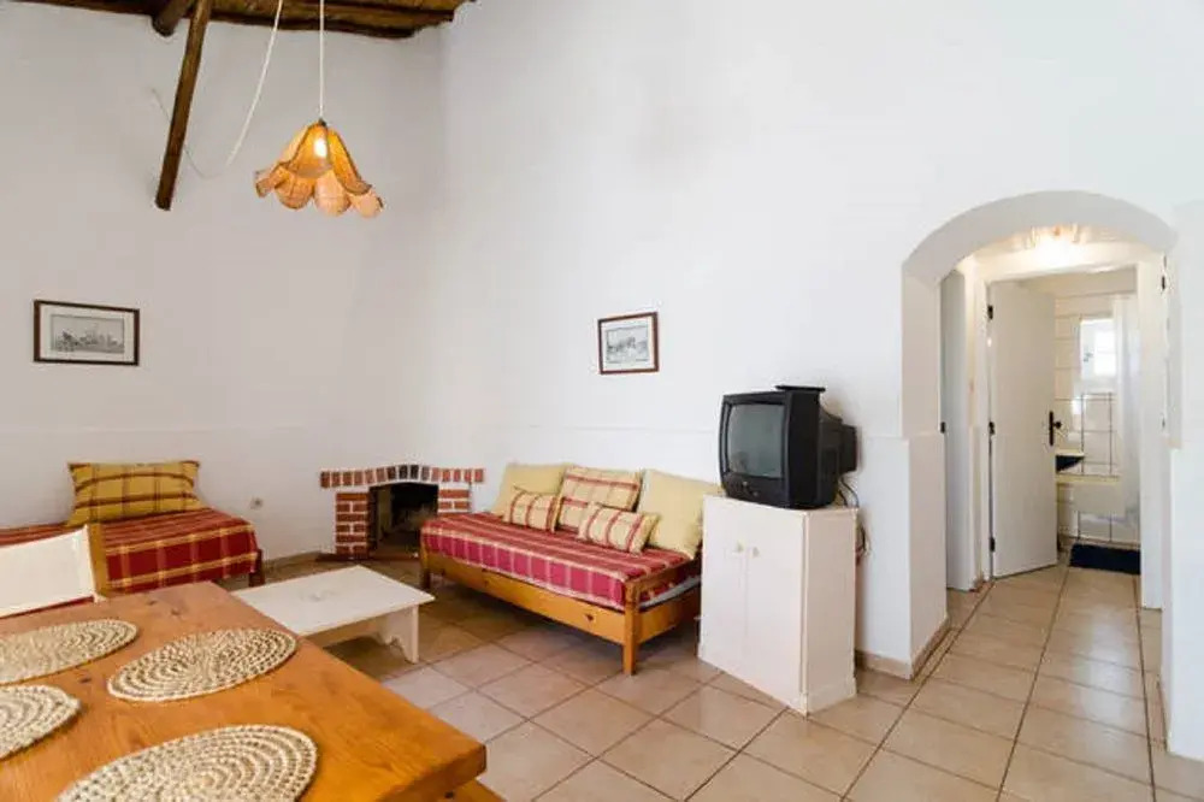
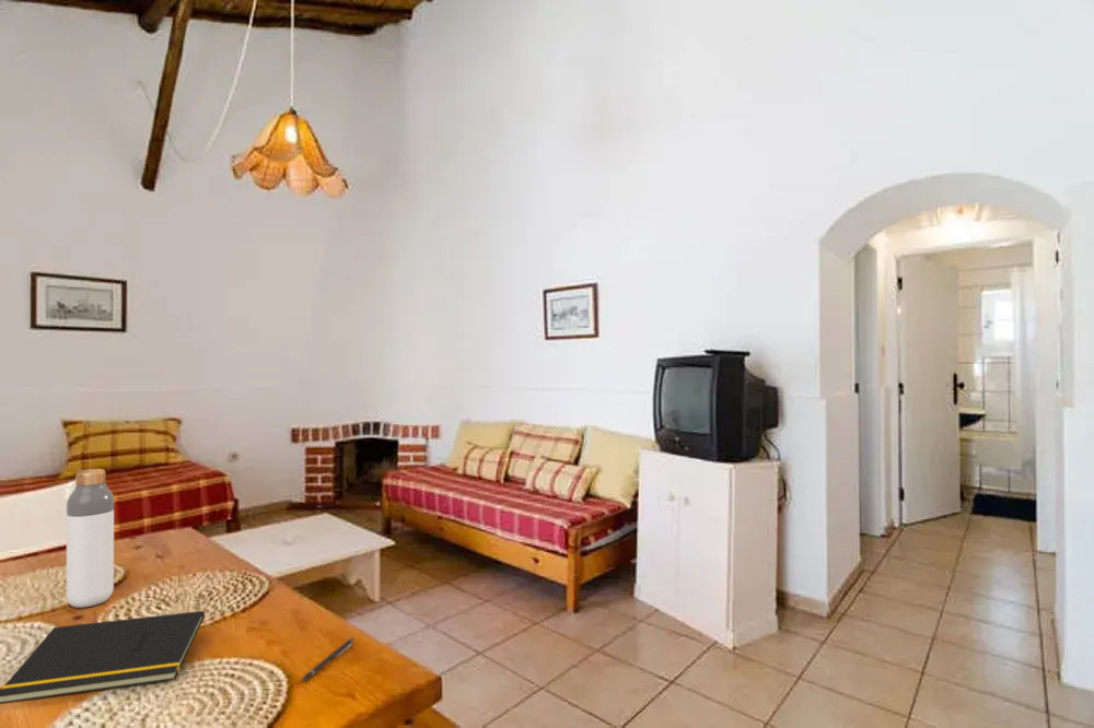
+ pen [300,636,356,683]
+ bottle [66,468,115,609]
+ notepad [0,610,206,705]
